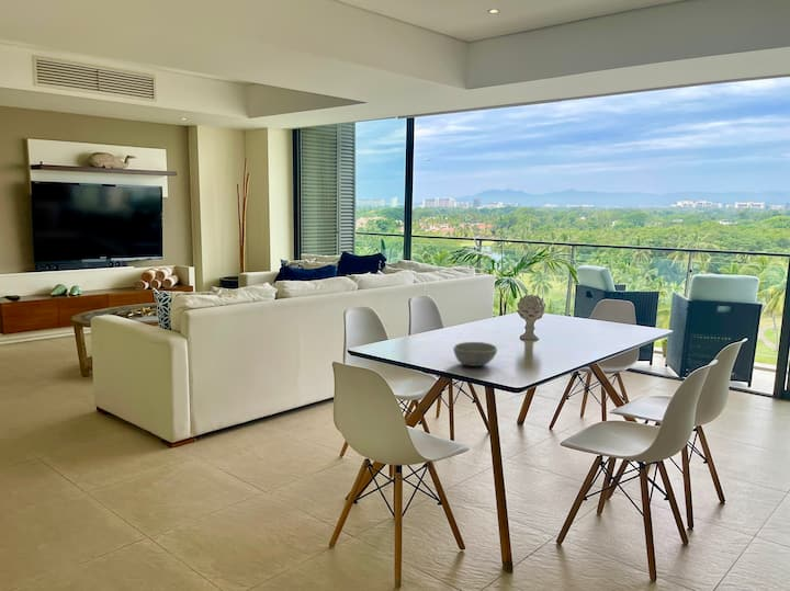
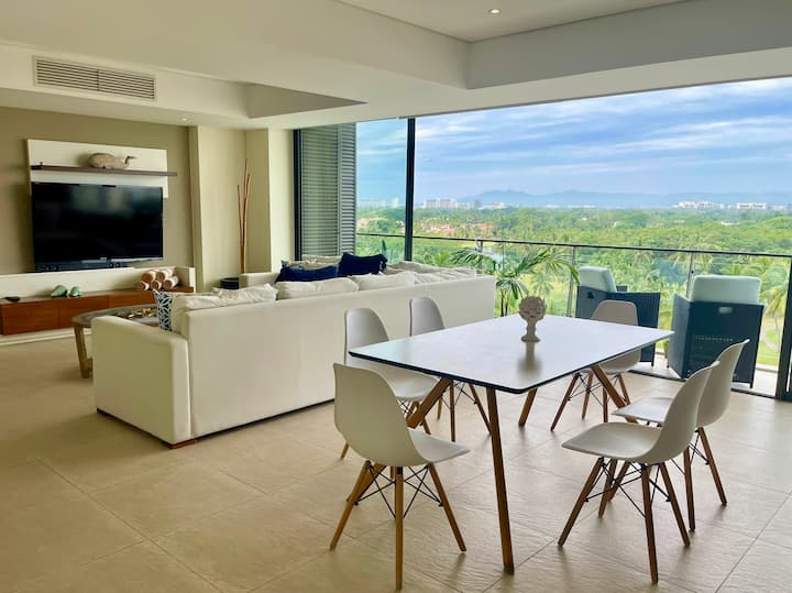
- bowl [452,341,498,367]
